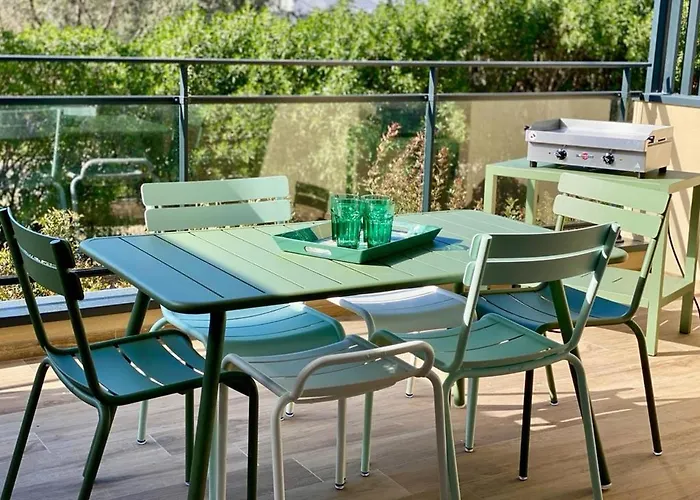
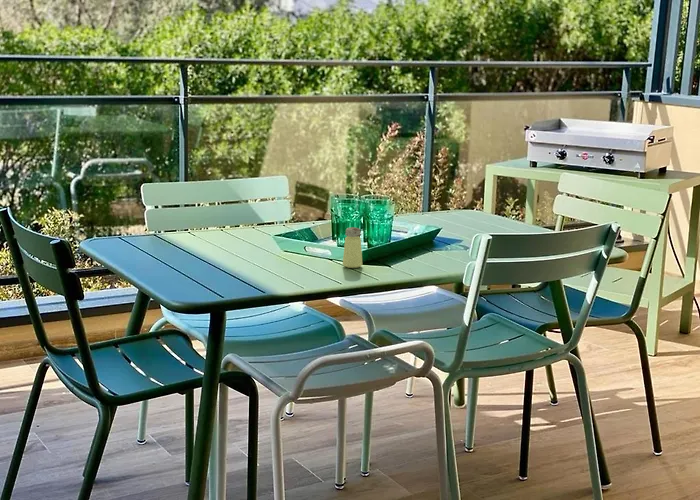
+ saltshaker [342,226,363,269]
